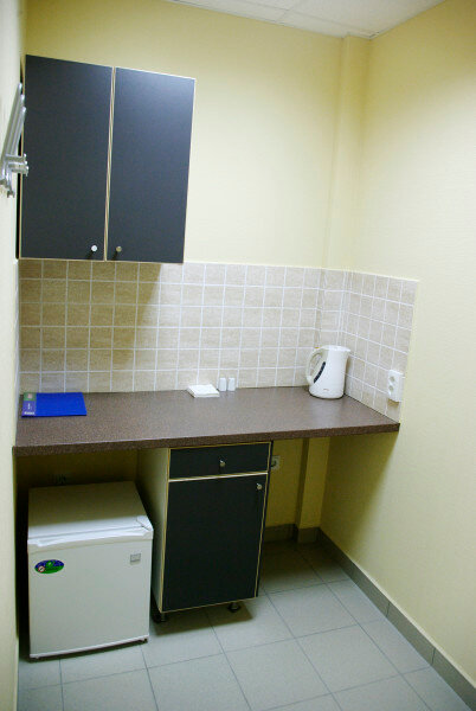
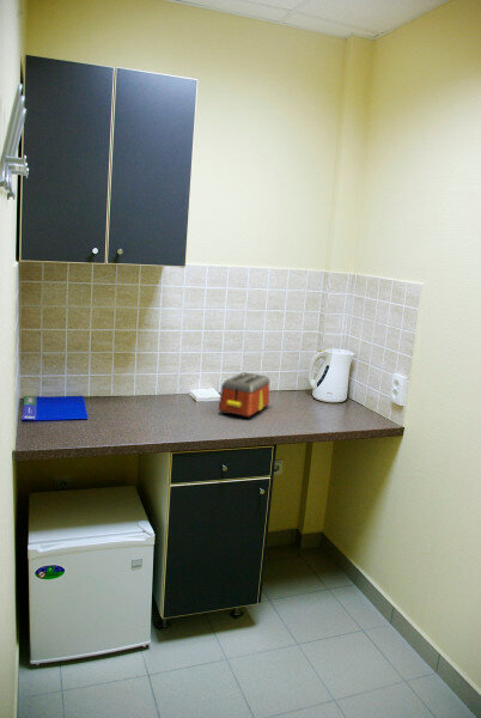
+ toaster [218,371,270,419]
